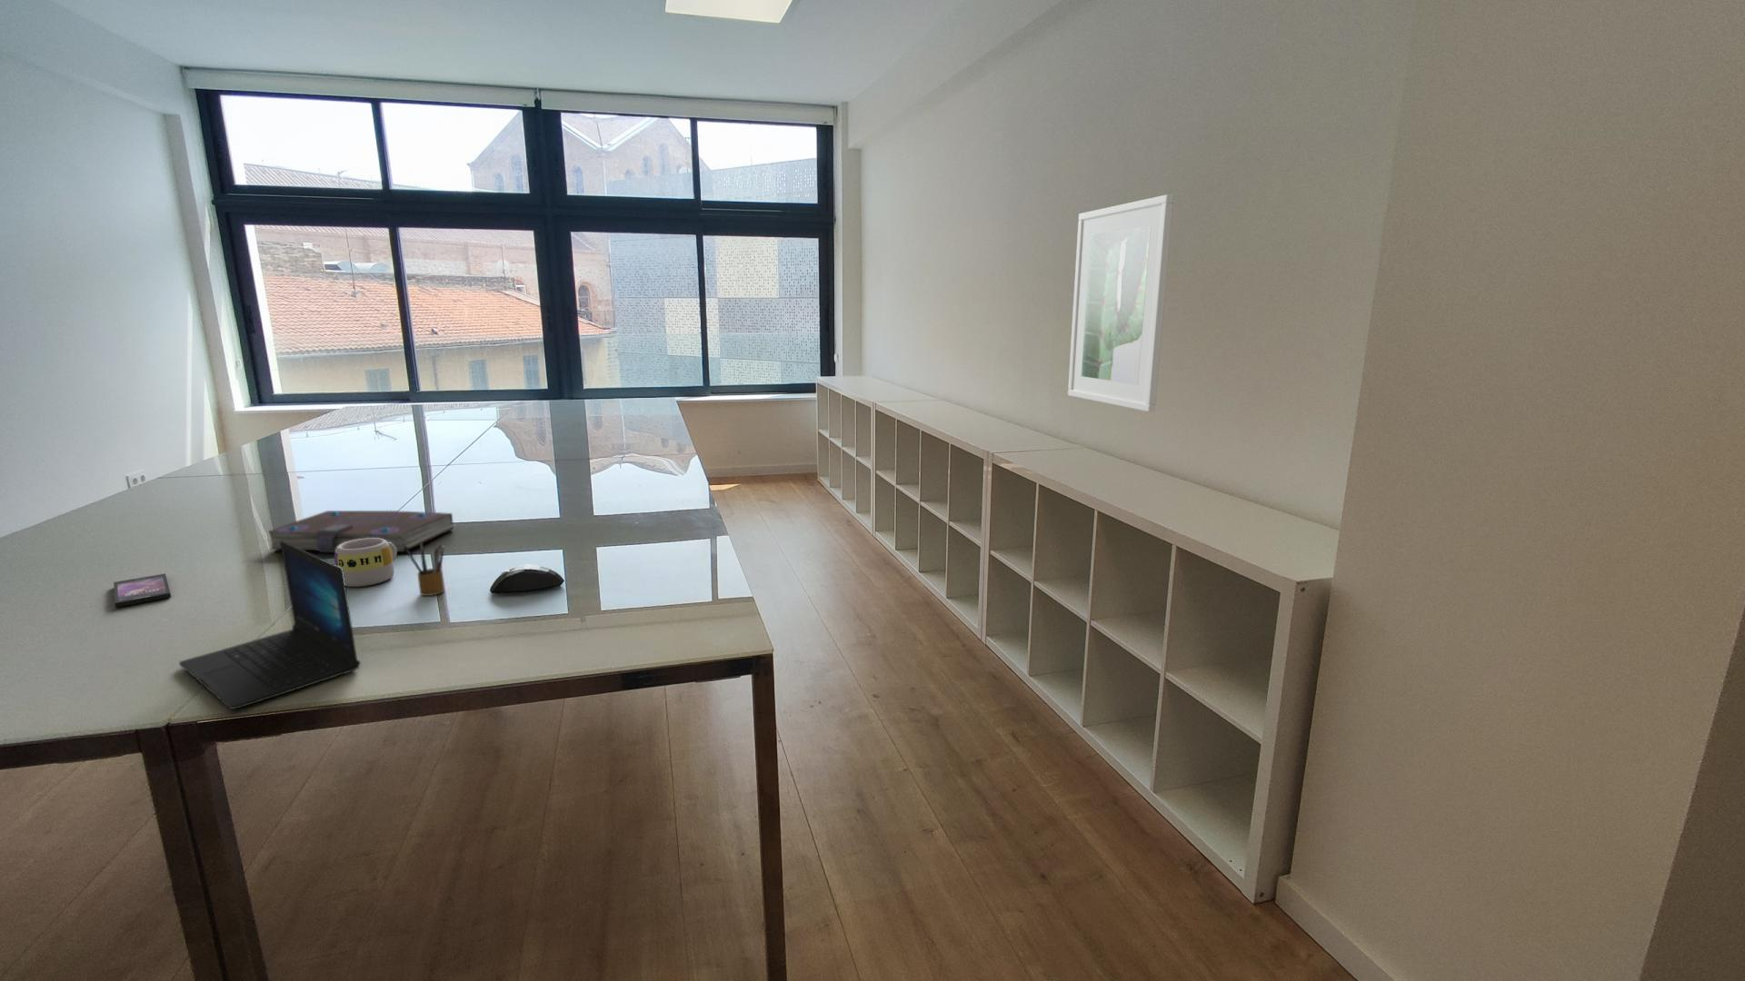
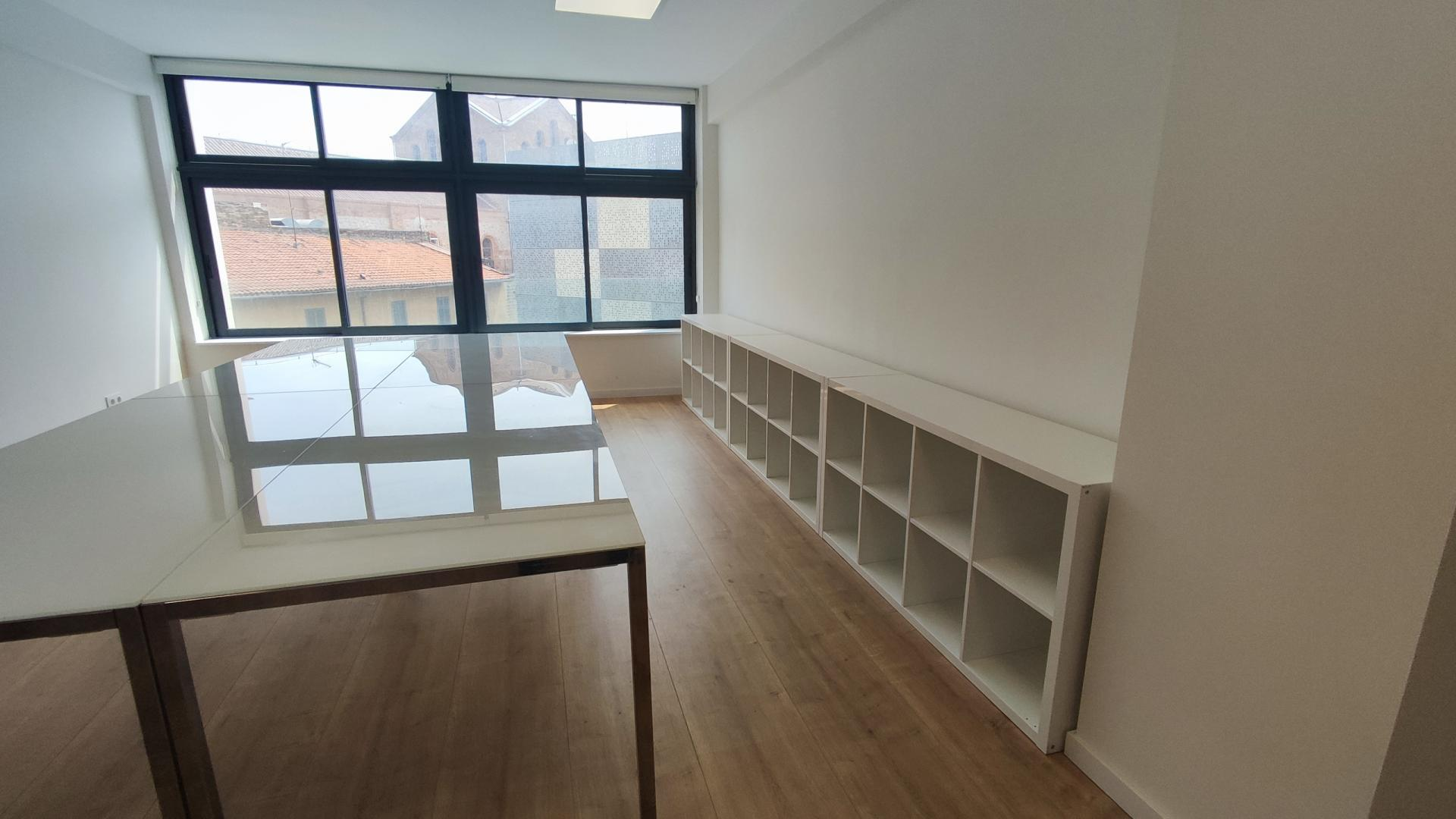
- smartphone [113,574,171,608]
- book [264,509,455,553]
- mug [333,538,398,588]
- pencil box [403,541,446,597]
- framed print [1067,194,1175,412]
- laptop [179,540,362,710]
- mouse [489,564,566,595]
